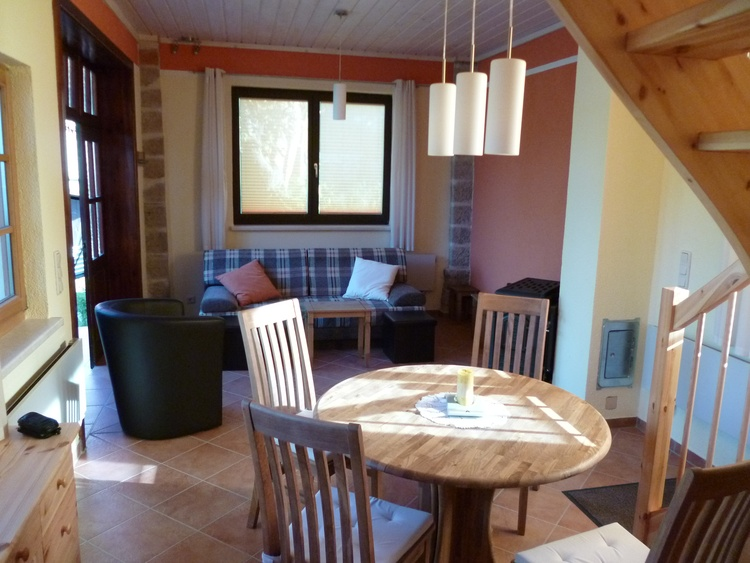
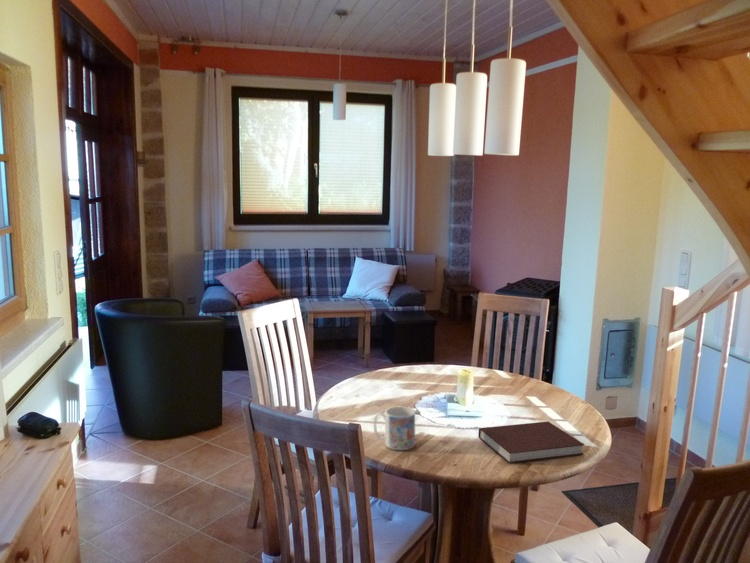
+ mug [373,406,416,451]
+ notebook [478,420,585,464]
